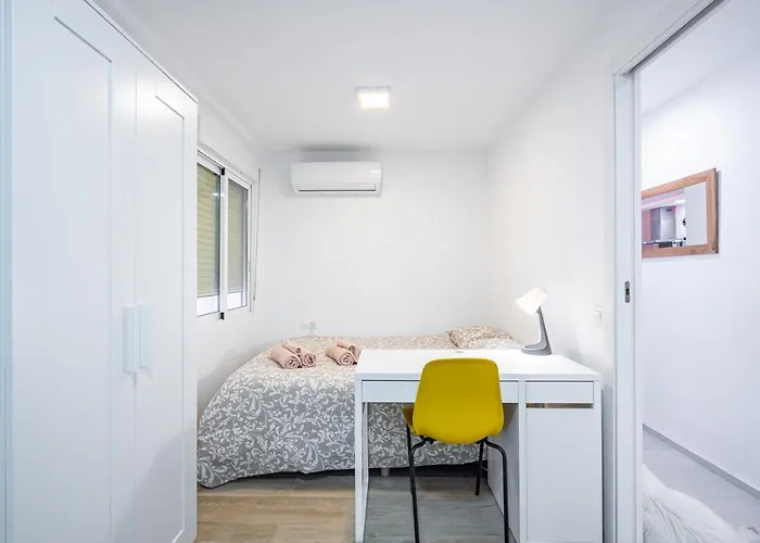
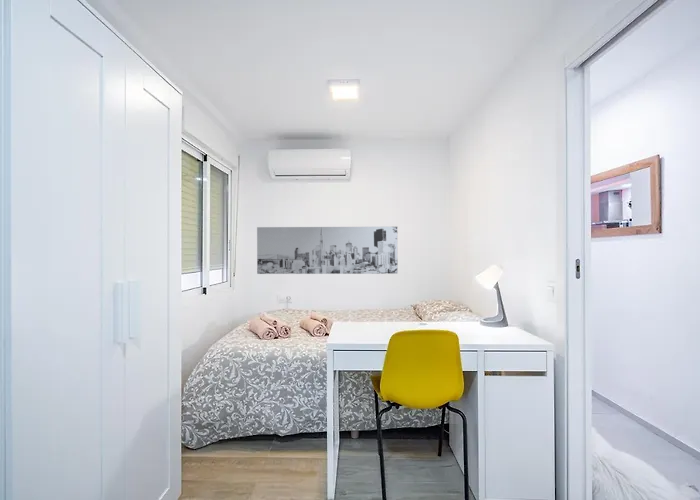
+ wall art [256,226,399,275]
